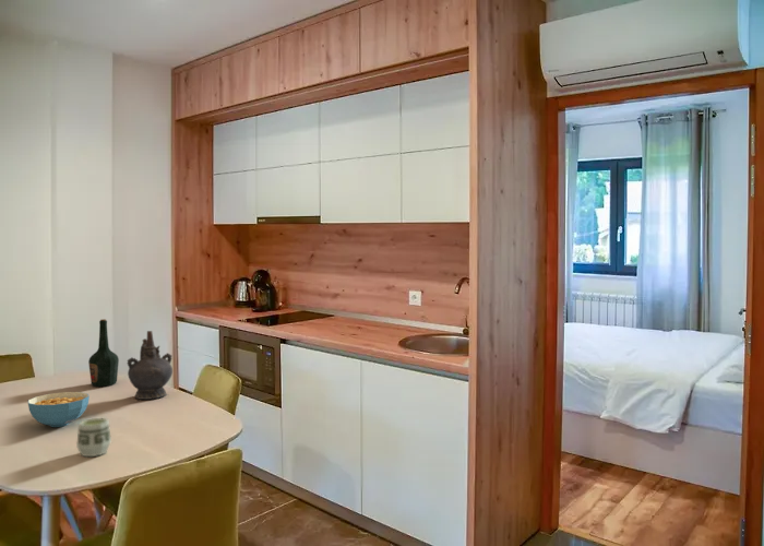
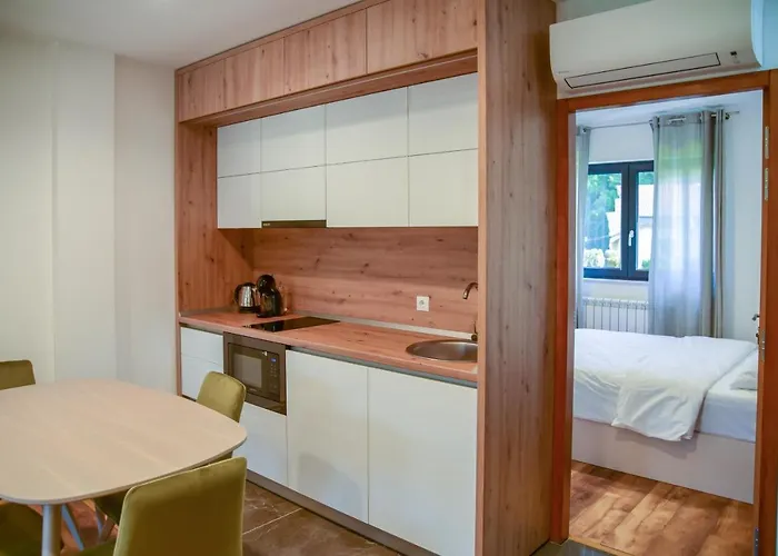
- cup [75,417,112,458]
- ceremonial vessel [126,330,174,401]
- cereal bowl [27,391,91,428]
- bottle [87,318,120,388]
